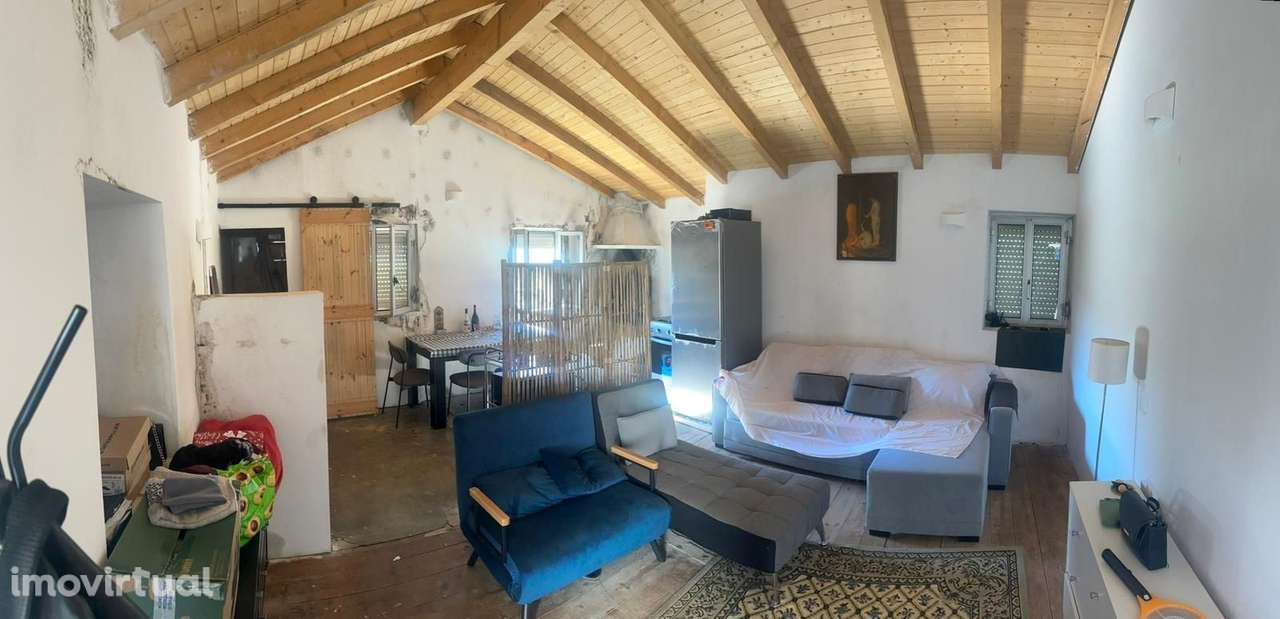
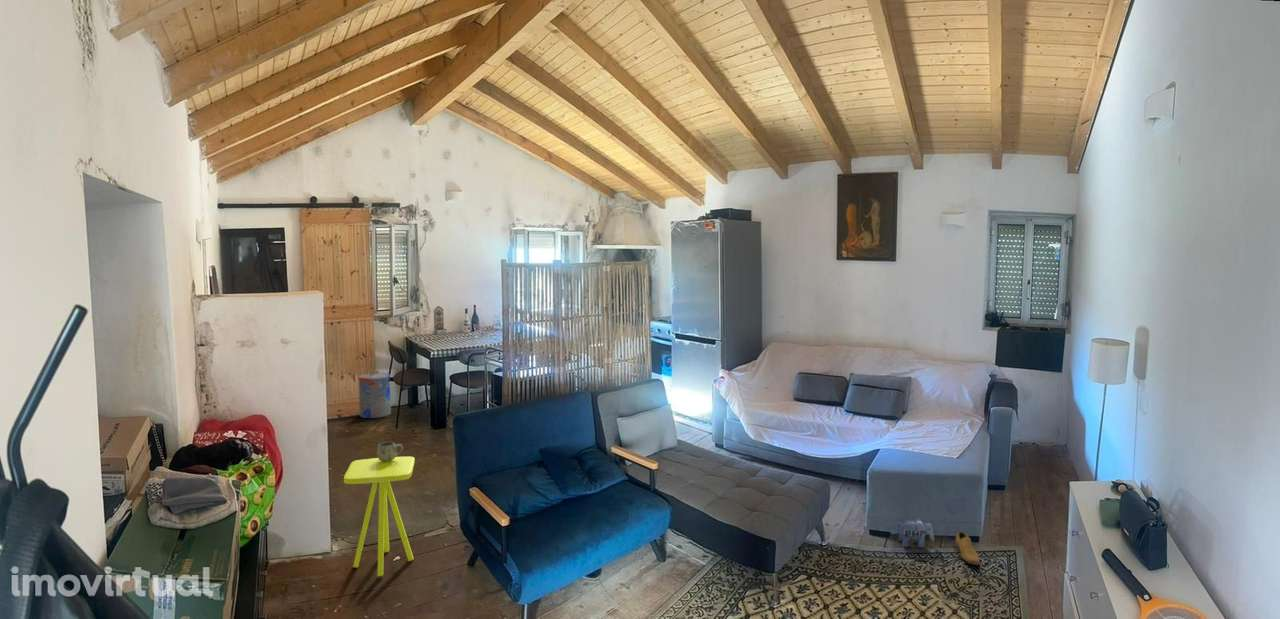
+ shoe [954,530,981,566]
+ side table [343,456,416,577]
+ plush toy [895,517,935,549]
+ trash can [357,369,392,419]
+ mug [376,441,404,462]
